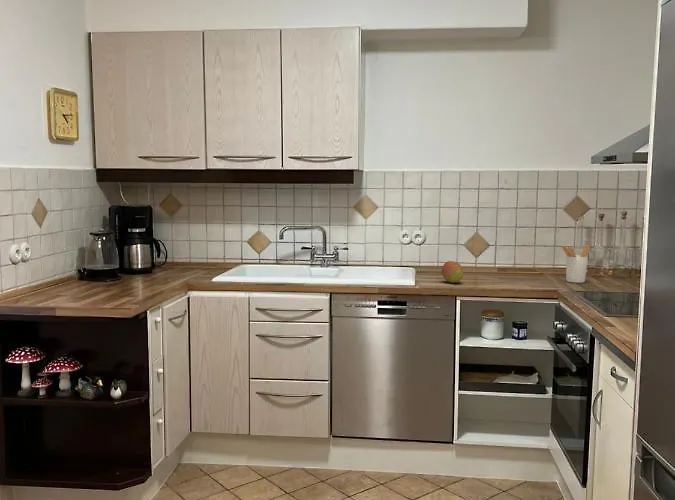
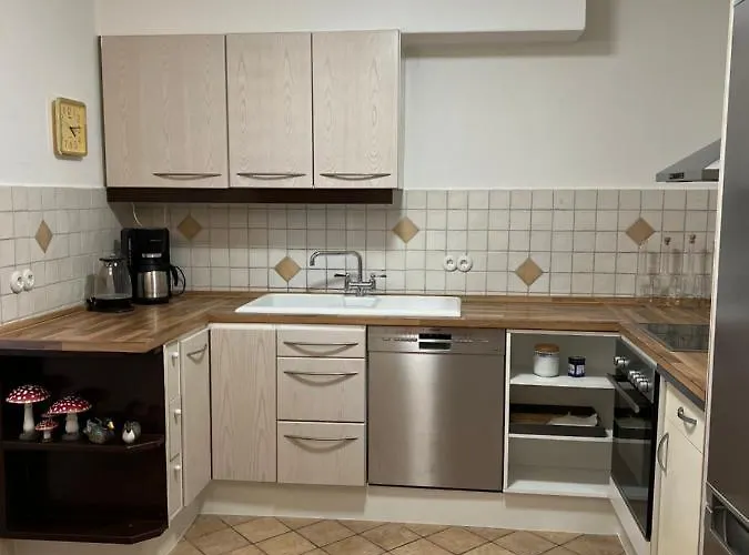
- fruit [441,260,464,284]
- utensil holder [560,243,591,284]
